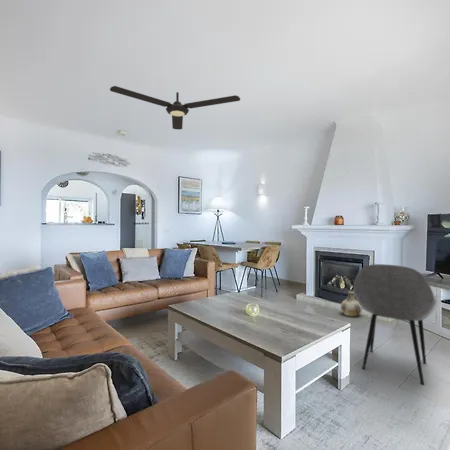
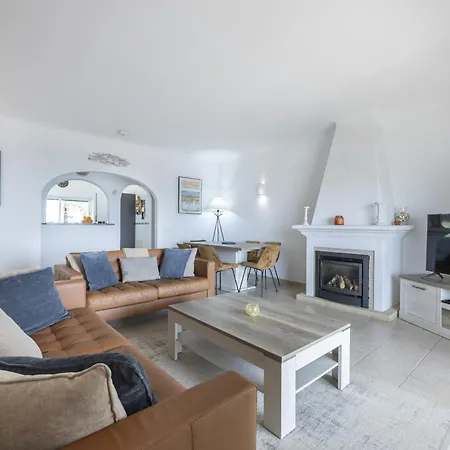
- armchair [352,263,442,386]
- ceiling fan [109,85,241,130]
- ceramic jug [340,290,363,318]
